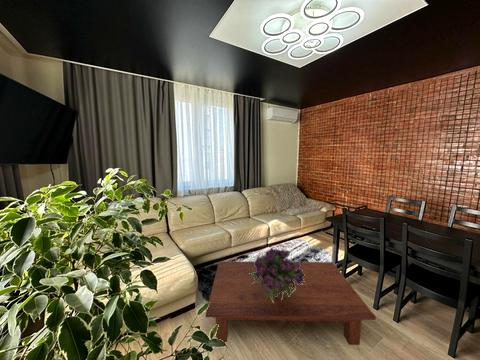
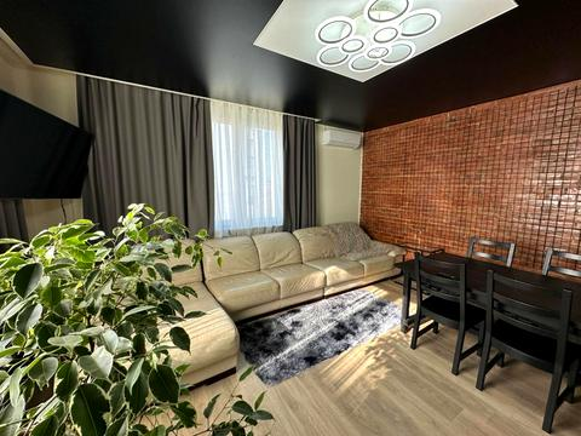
- bouquet [249,247,305,303]
- coffee table [204,260,377,346]
